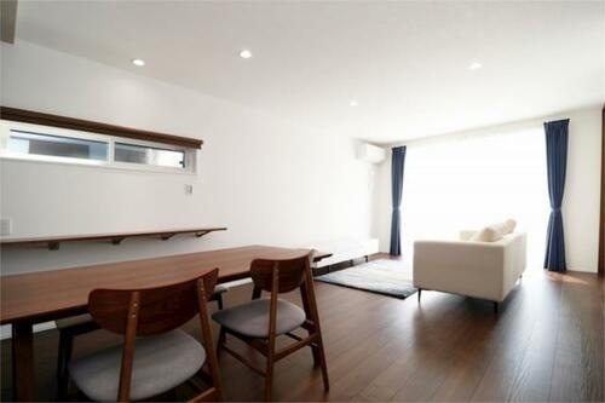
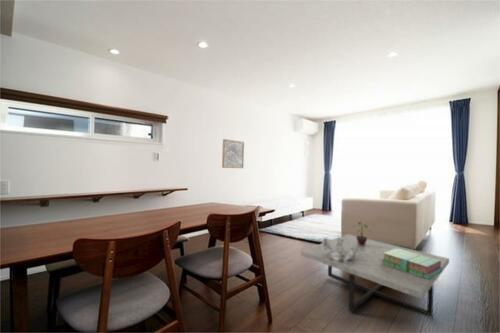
+ stack of books [381,248,443,280]
+ wall art [221,138,245,169]
+ potted plant [351,221,376,246]
+ coffee table [300,234,450,317]
+ decorative bowl [321,237,360,261]
